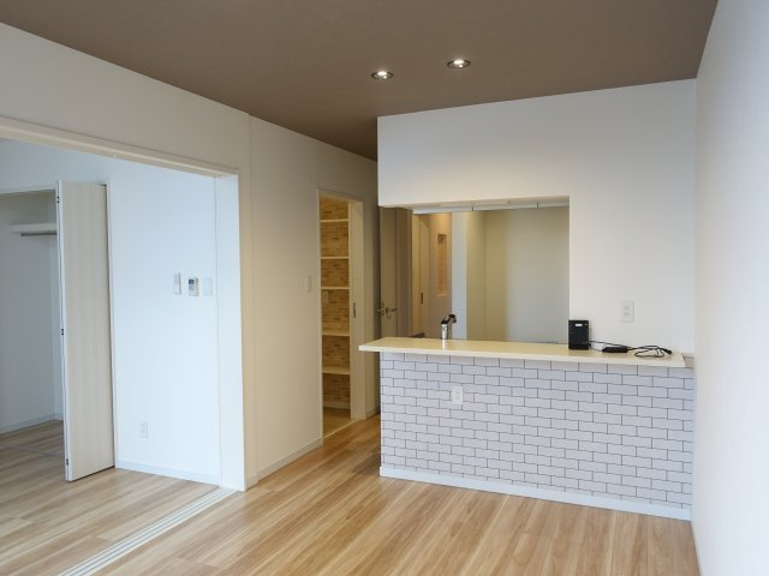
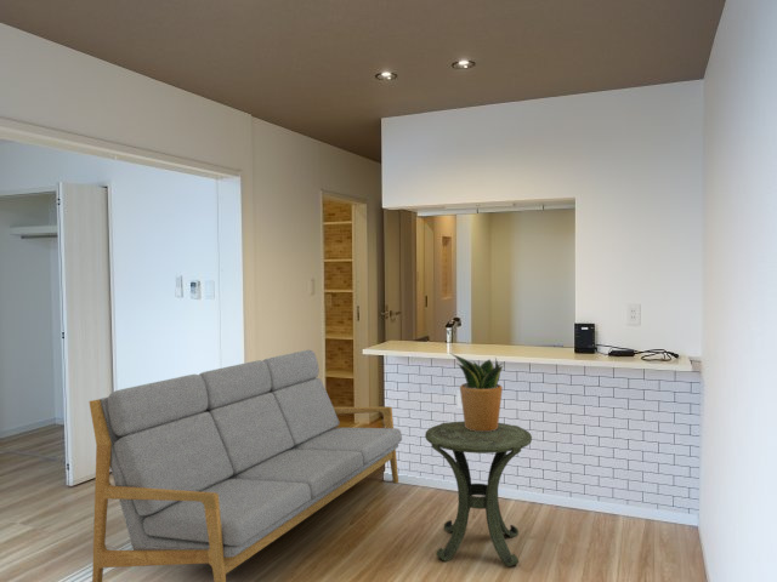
+ side table [424,420,533,567]
+ sofa [87,349,403,582]
+ potted plant [450,353,505,432]
